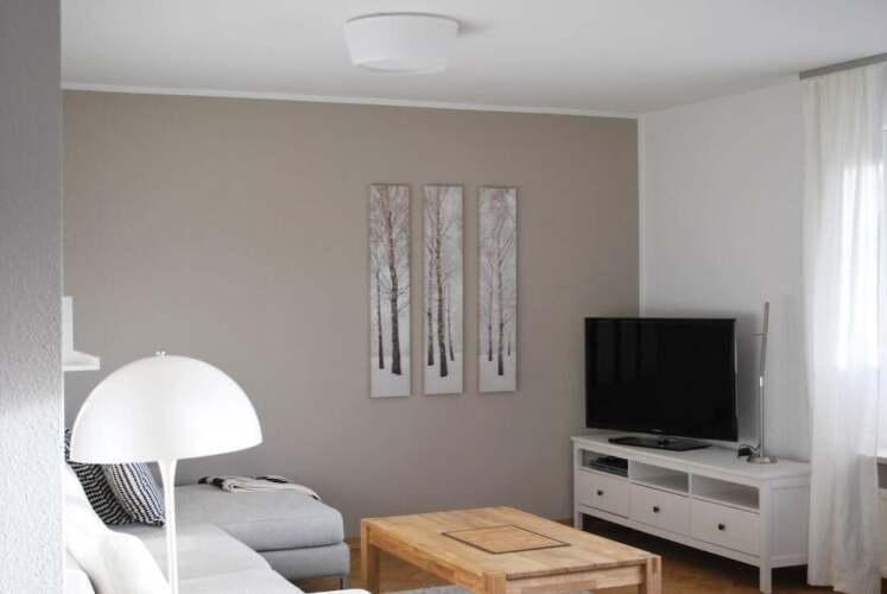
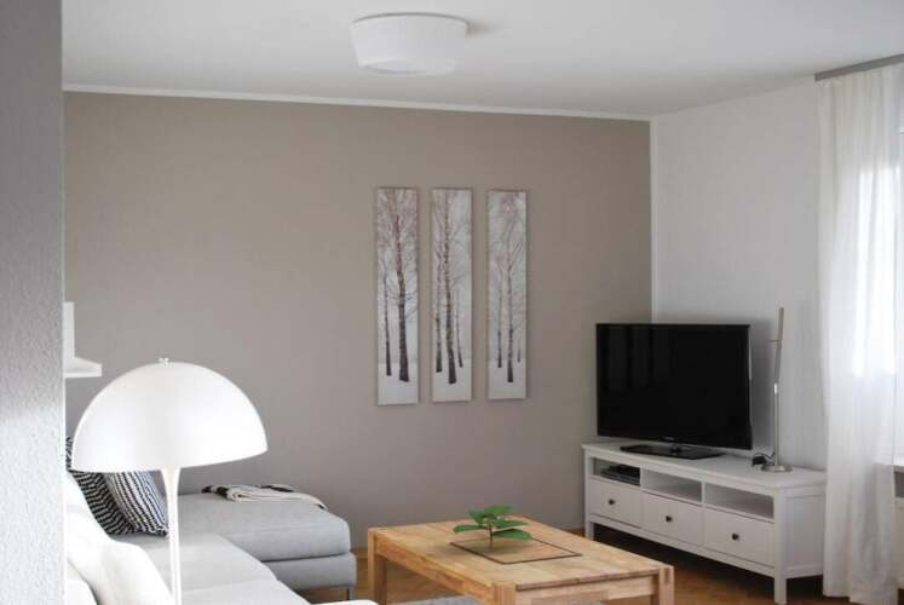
+ plant [451,503,532,549]
